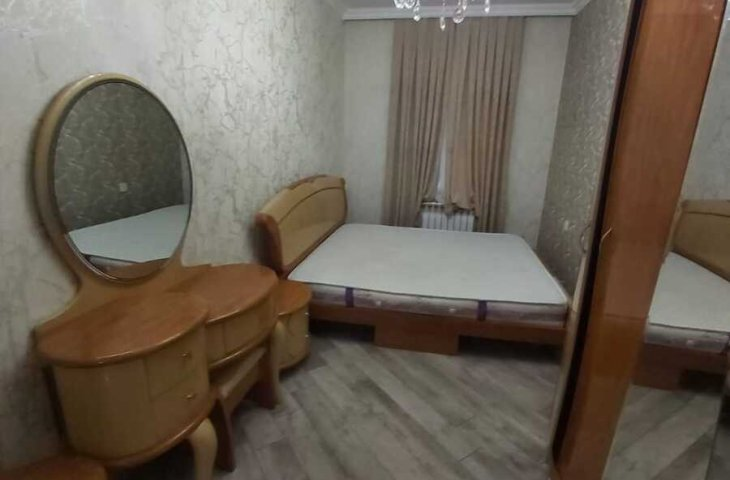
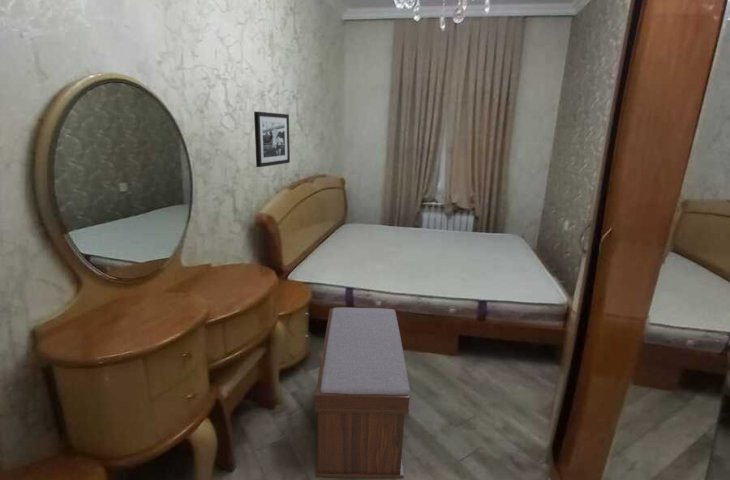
+ bench [314,306,412,480]
+ picture frame [253,111,291,168]
